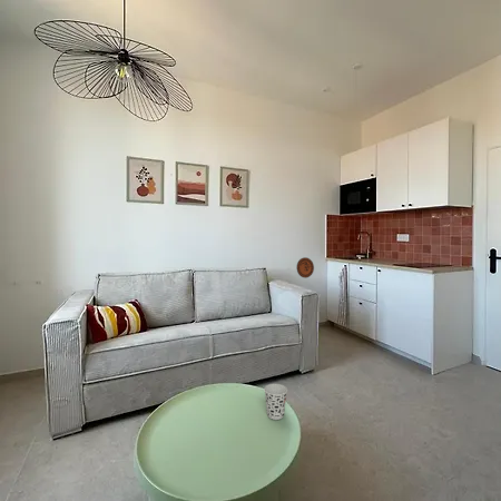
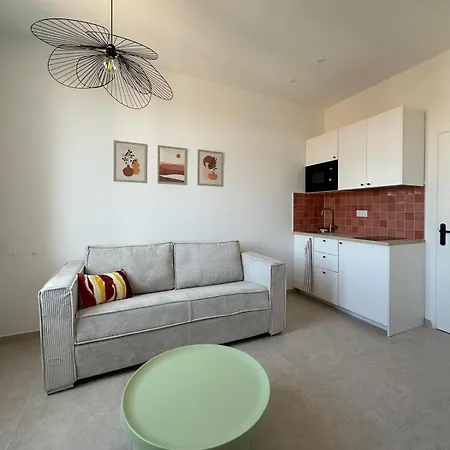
- decorative plate [295,256,315,278]
- cup [263,383,288,421]
